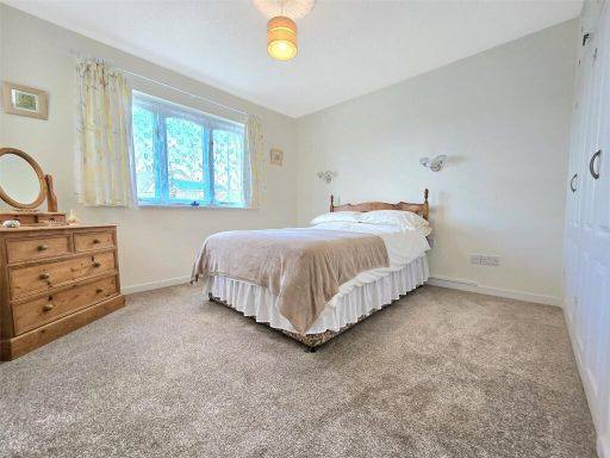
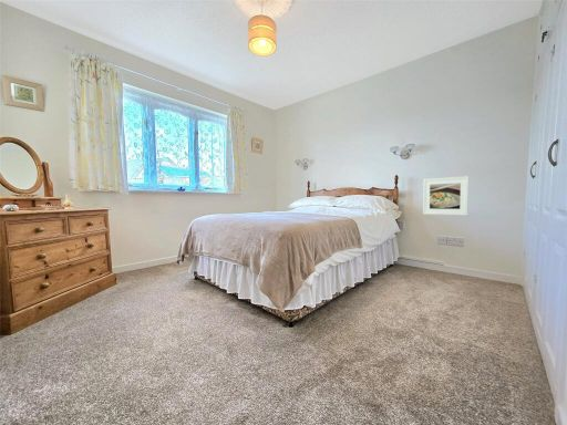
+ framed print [422,175,470,217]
